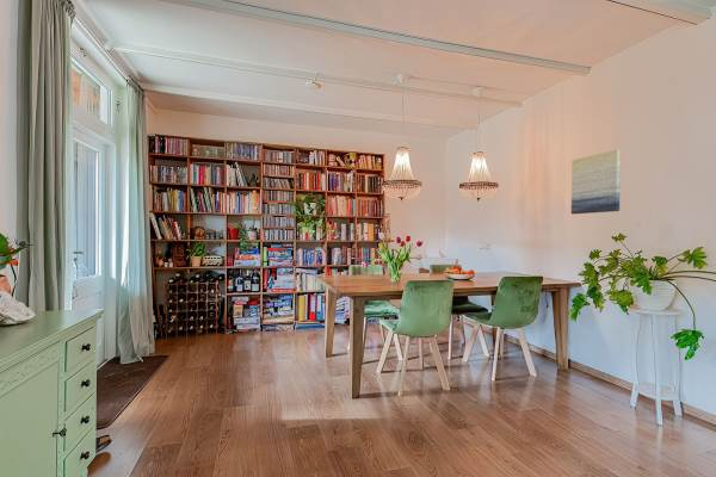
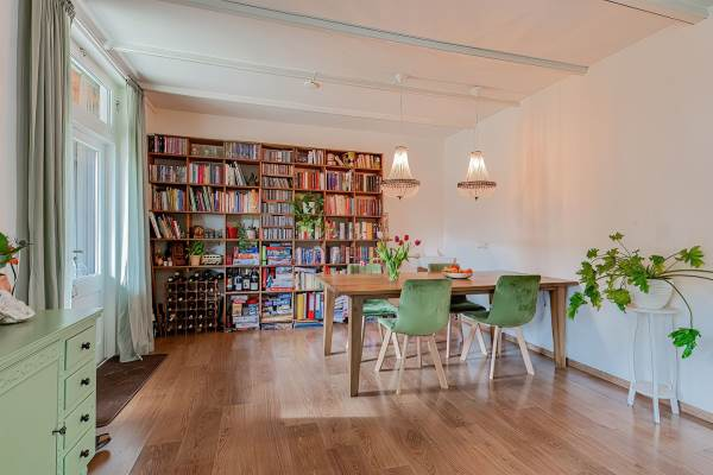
- wall art [570,148,622,215]
